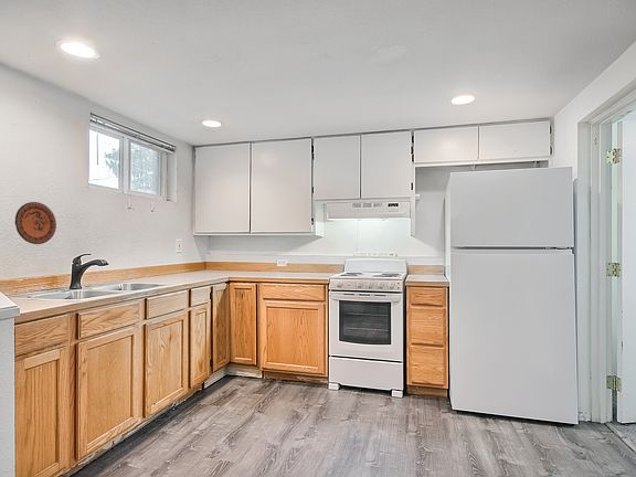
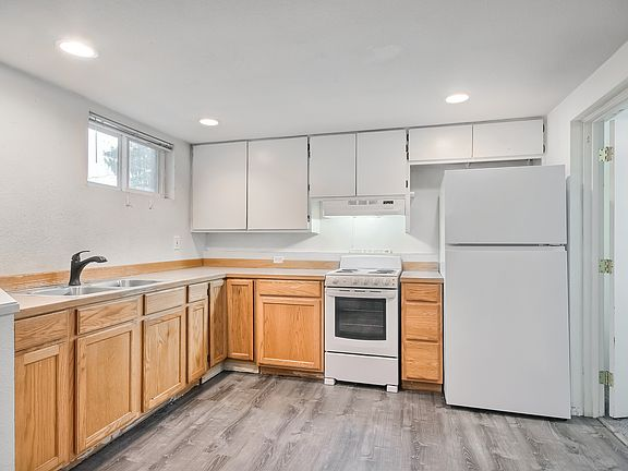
- decorative plate [14,201,57,245]
